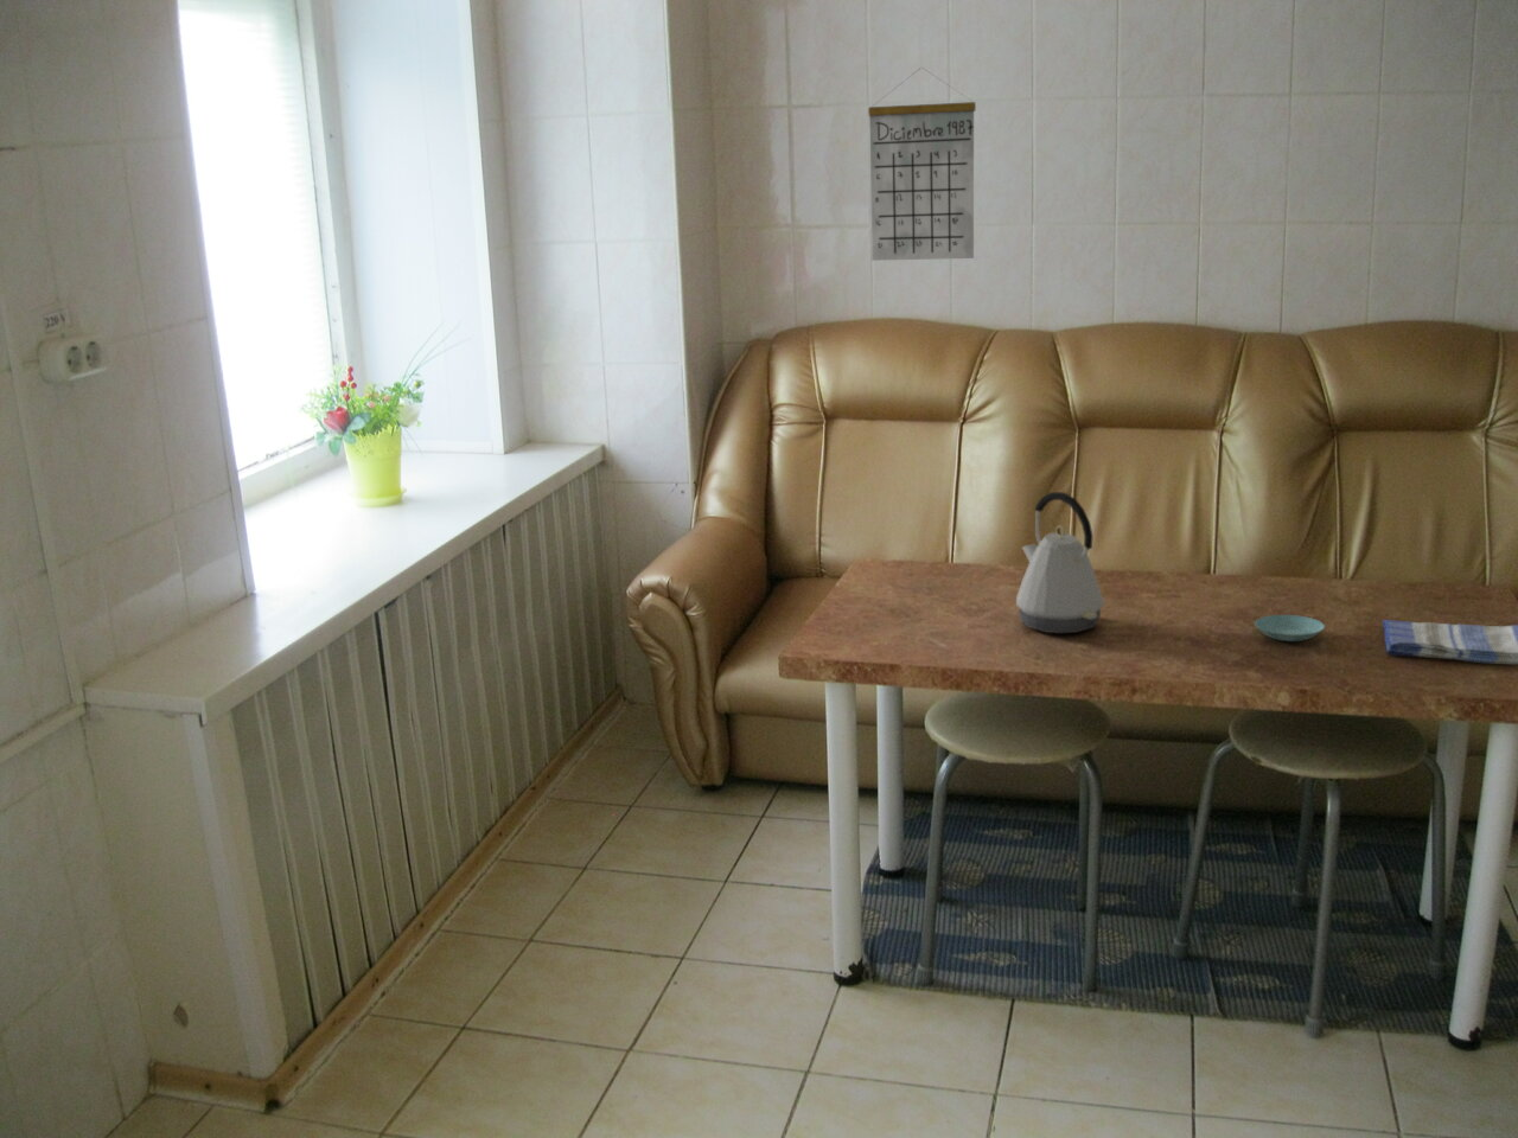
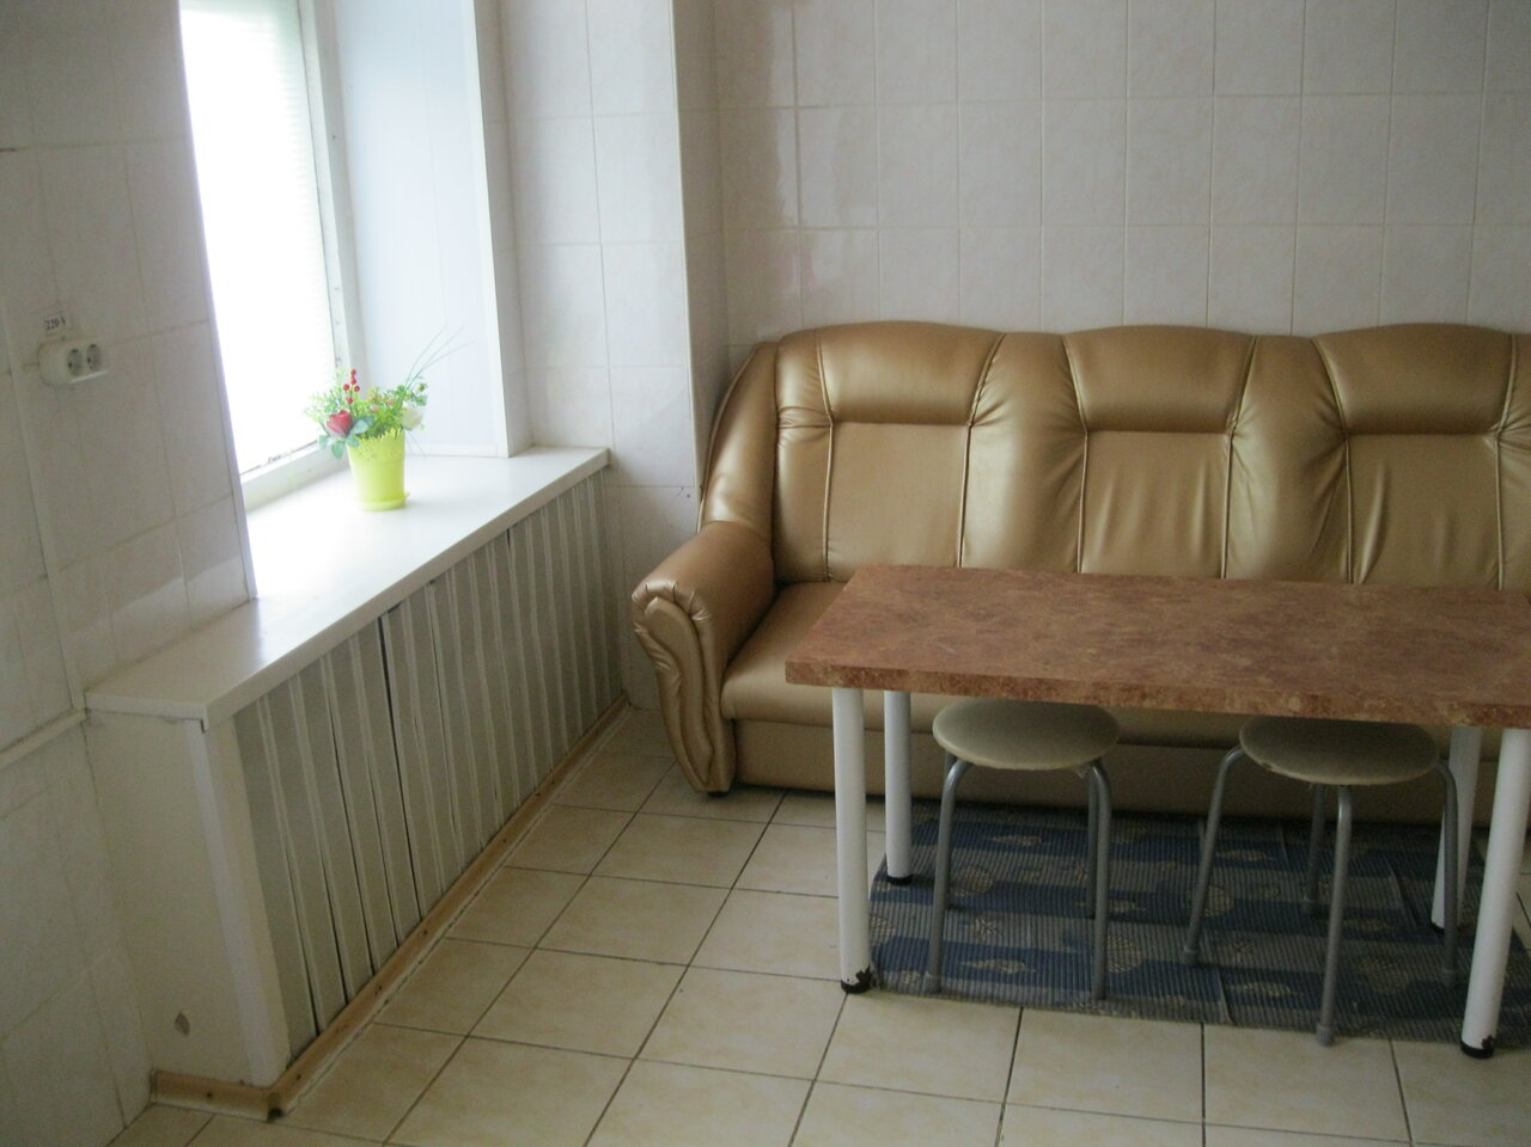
- dish towel [1382,619,1518,665]
- saucer [1254,614,1326,642]
- calendar [867,67,978,262]
- kettle [1015,491,1106,635]
